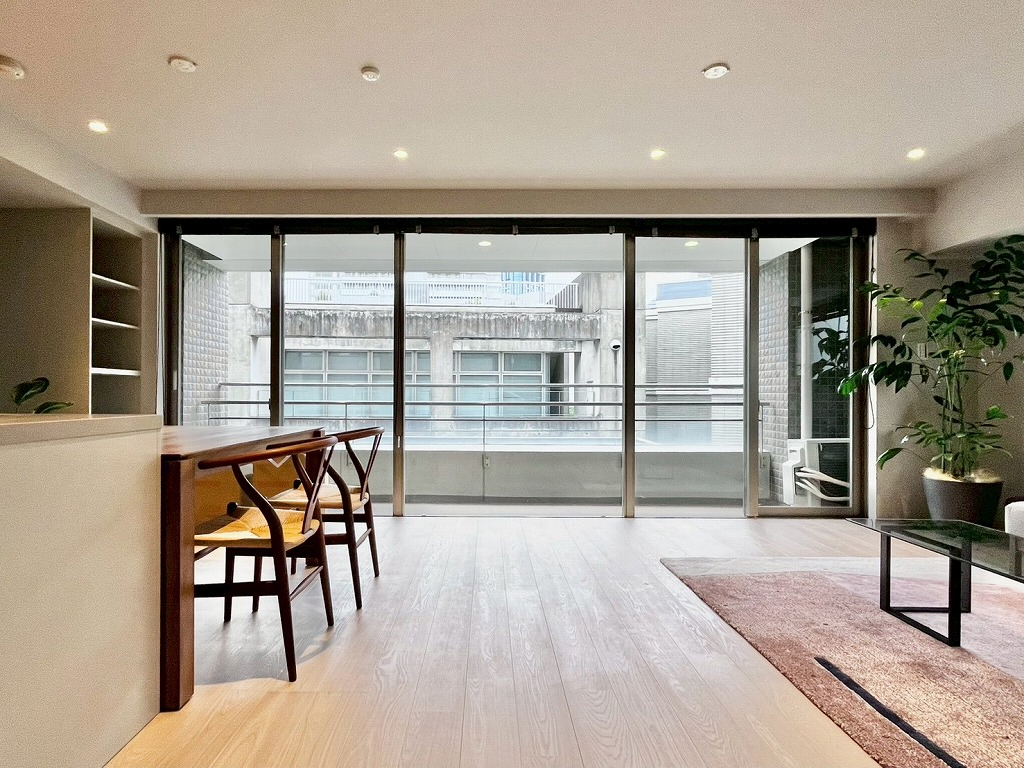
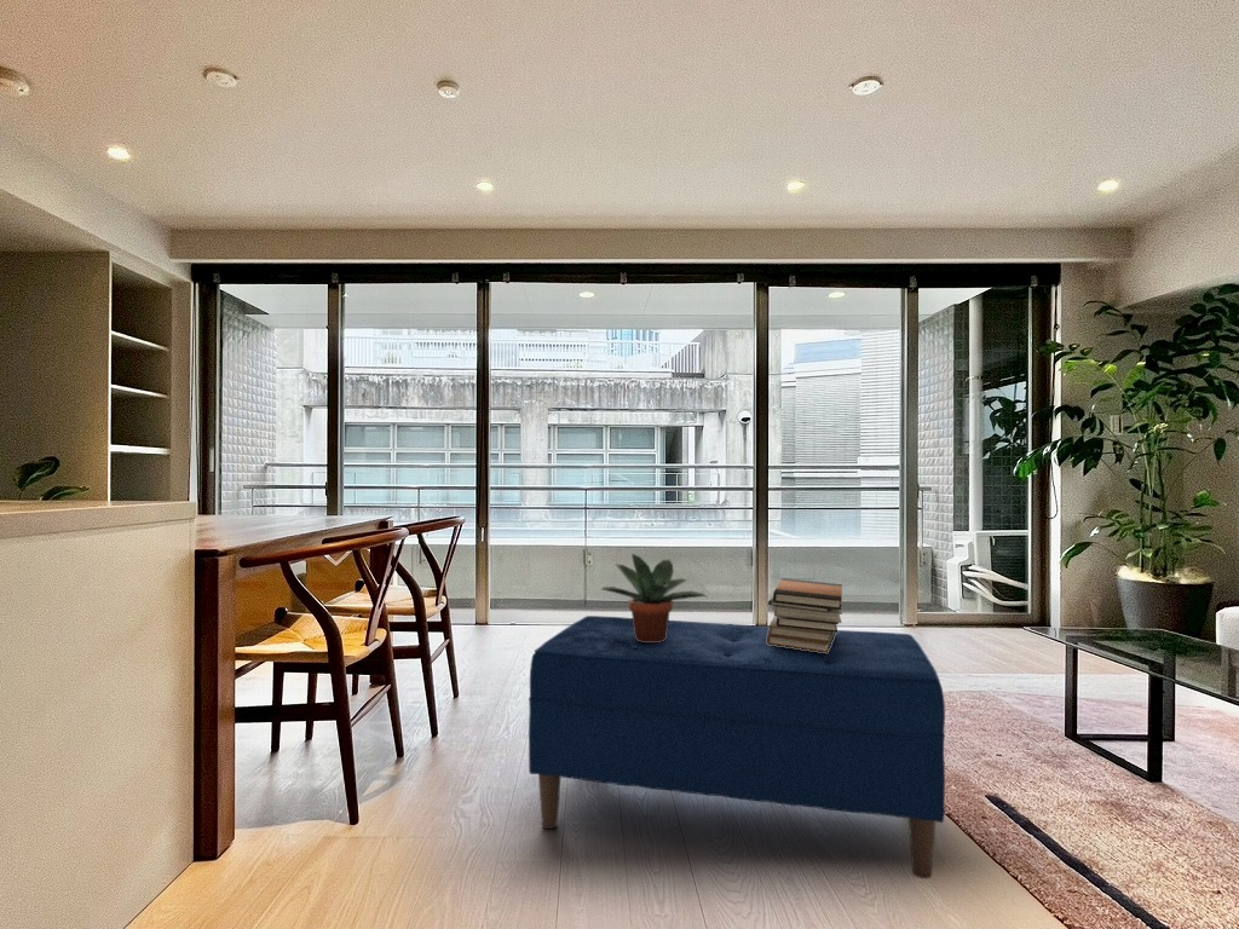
+ book stack [767,577,843,653]
+ bench [528,614,946,879]
+ potted plant [599,553,708,642]
